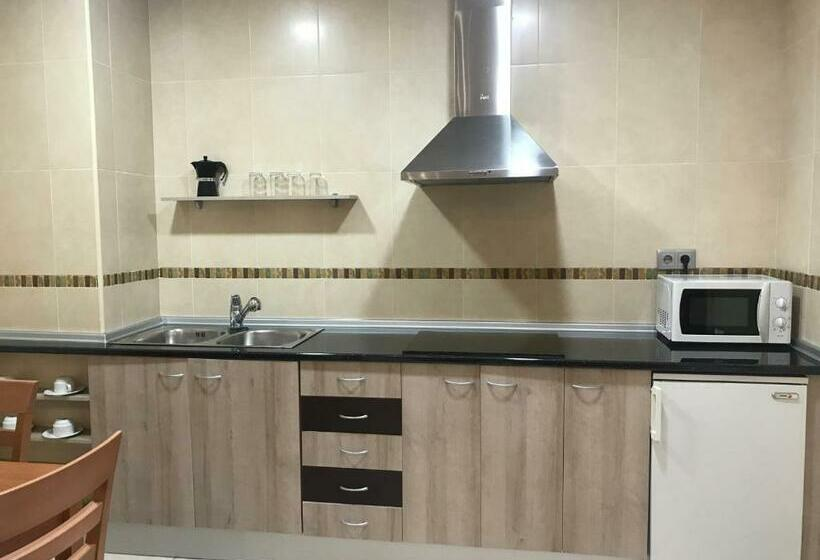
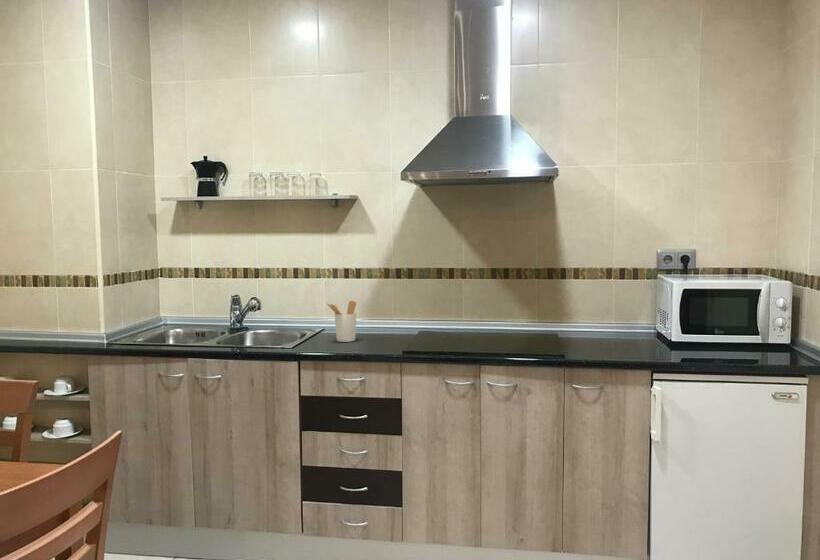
+ utensil holder [325,300,358,343]
